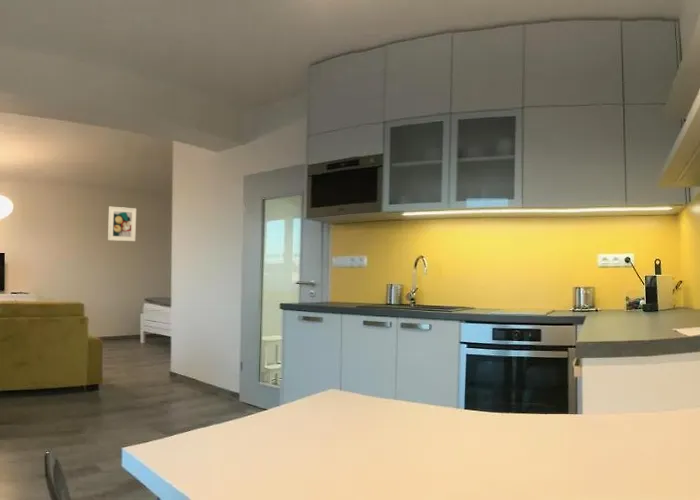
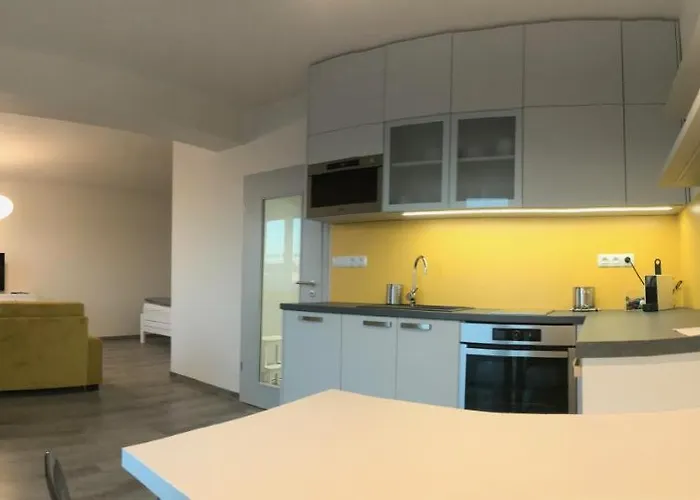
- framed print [107,206,137,242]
